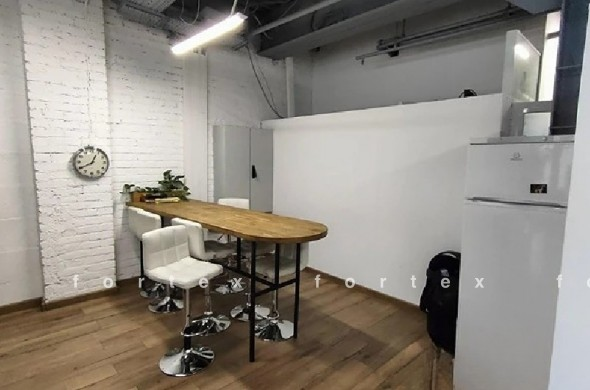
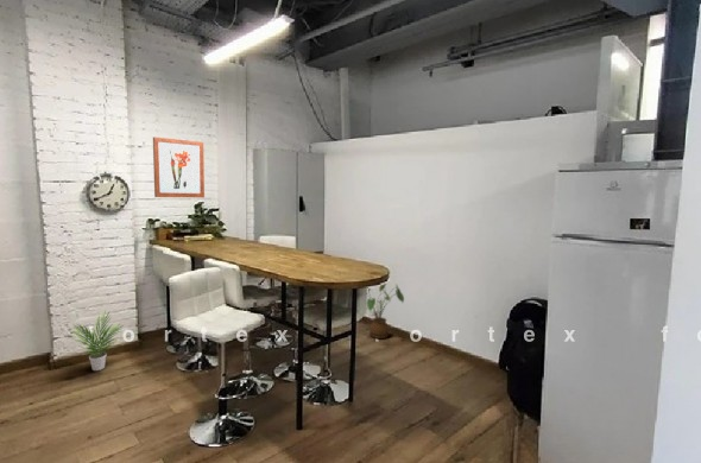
+ potted plant [67,310,125,372]
+ wall art [152,137,206,198]
+ house plant [366,283,405,340]
